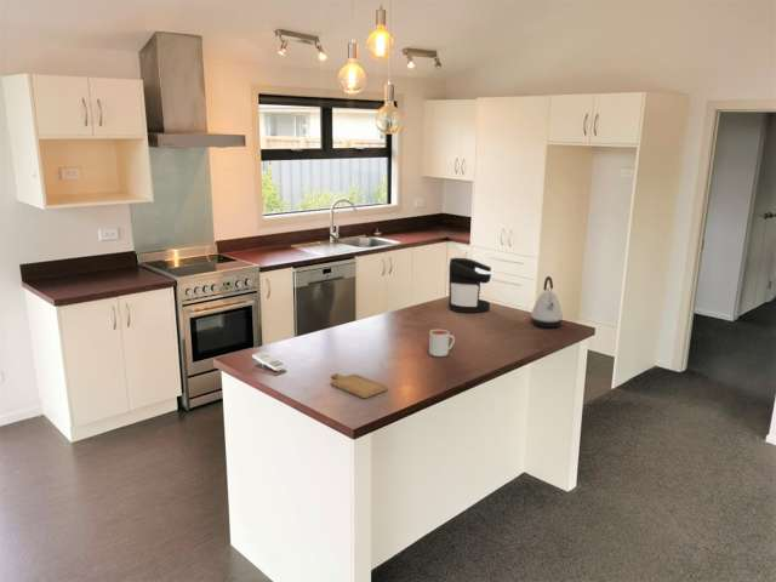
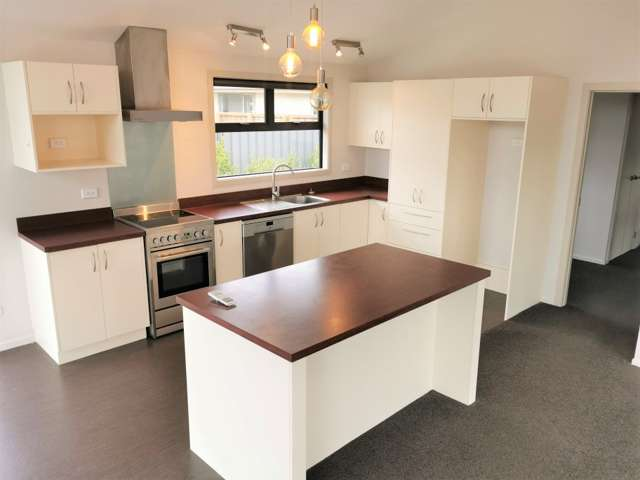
- kettle [530,275,564,329]
- coffee maker [447,257,495,314]
- chopping board [330,372,389,399]
- mug [428,329,456,358]
